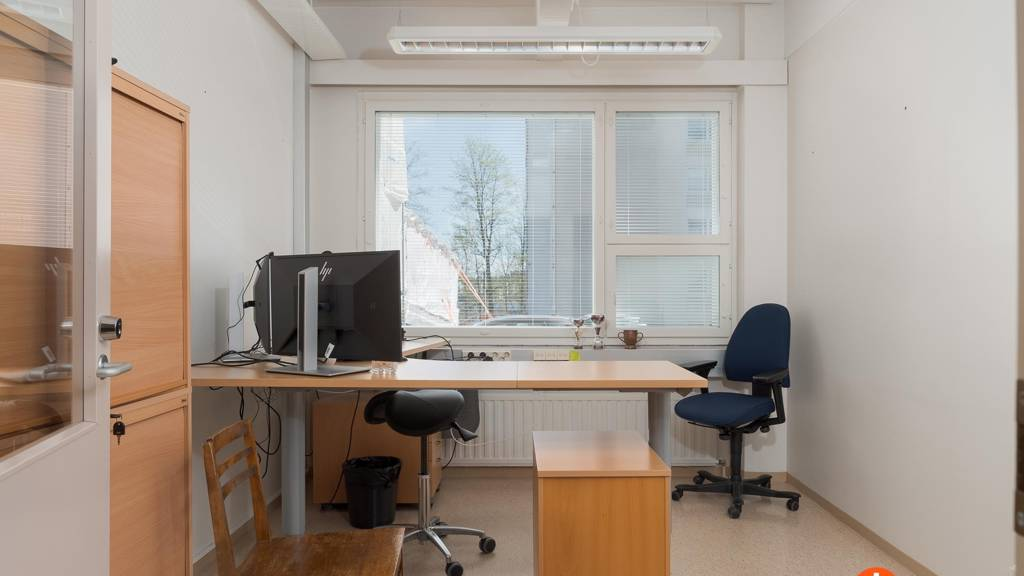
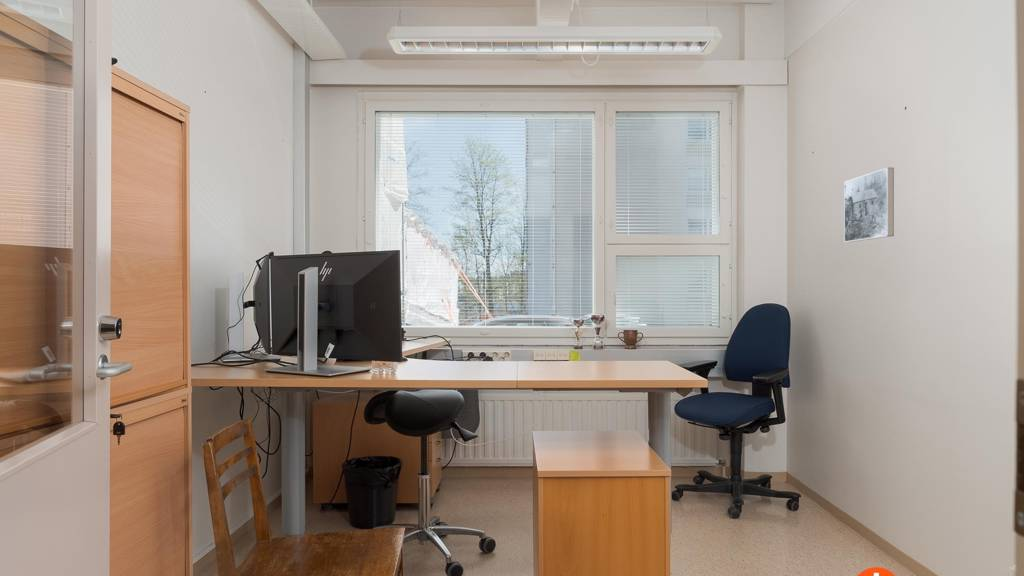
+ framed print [843,167,895,243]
